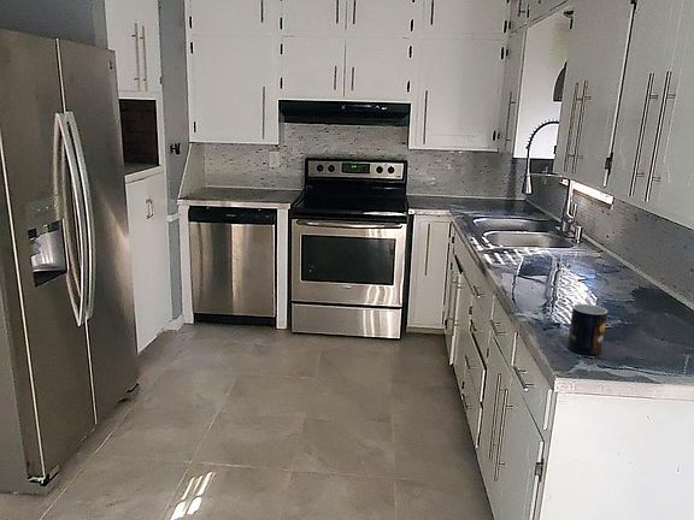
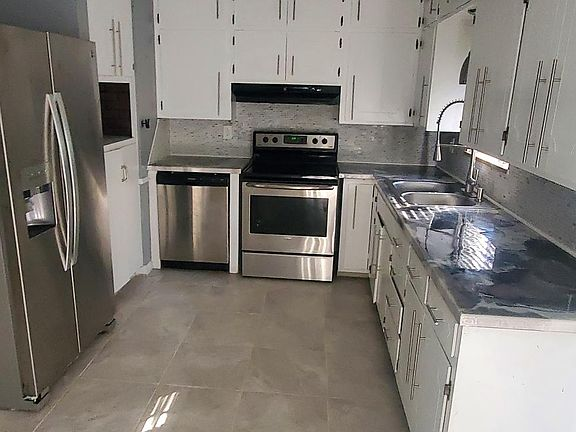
- mug [566,302,608,356]
